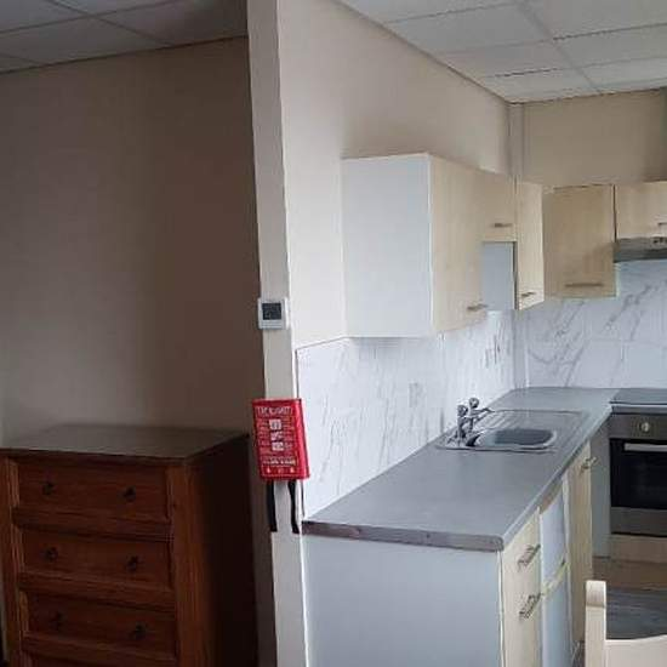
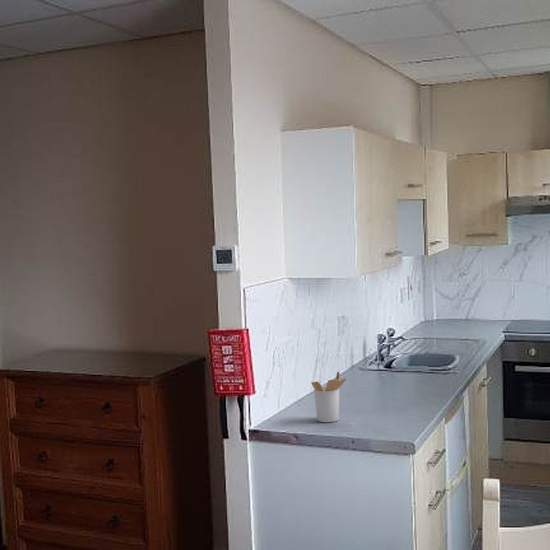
+ utensil holder [310,371,347,423]
